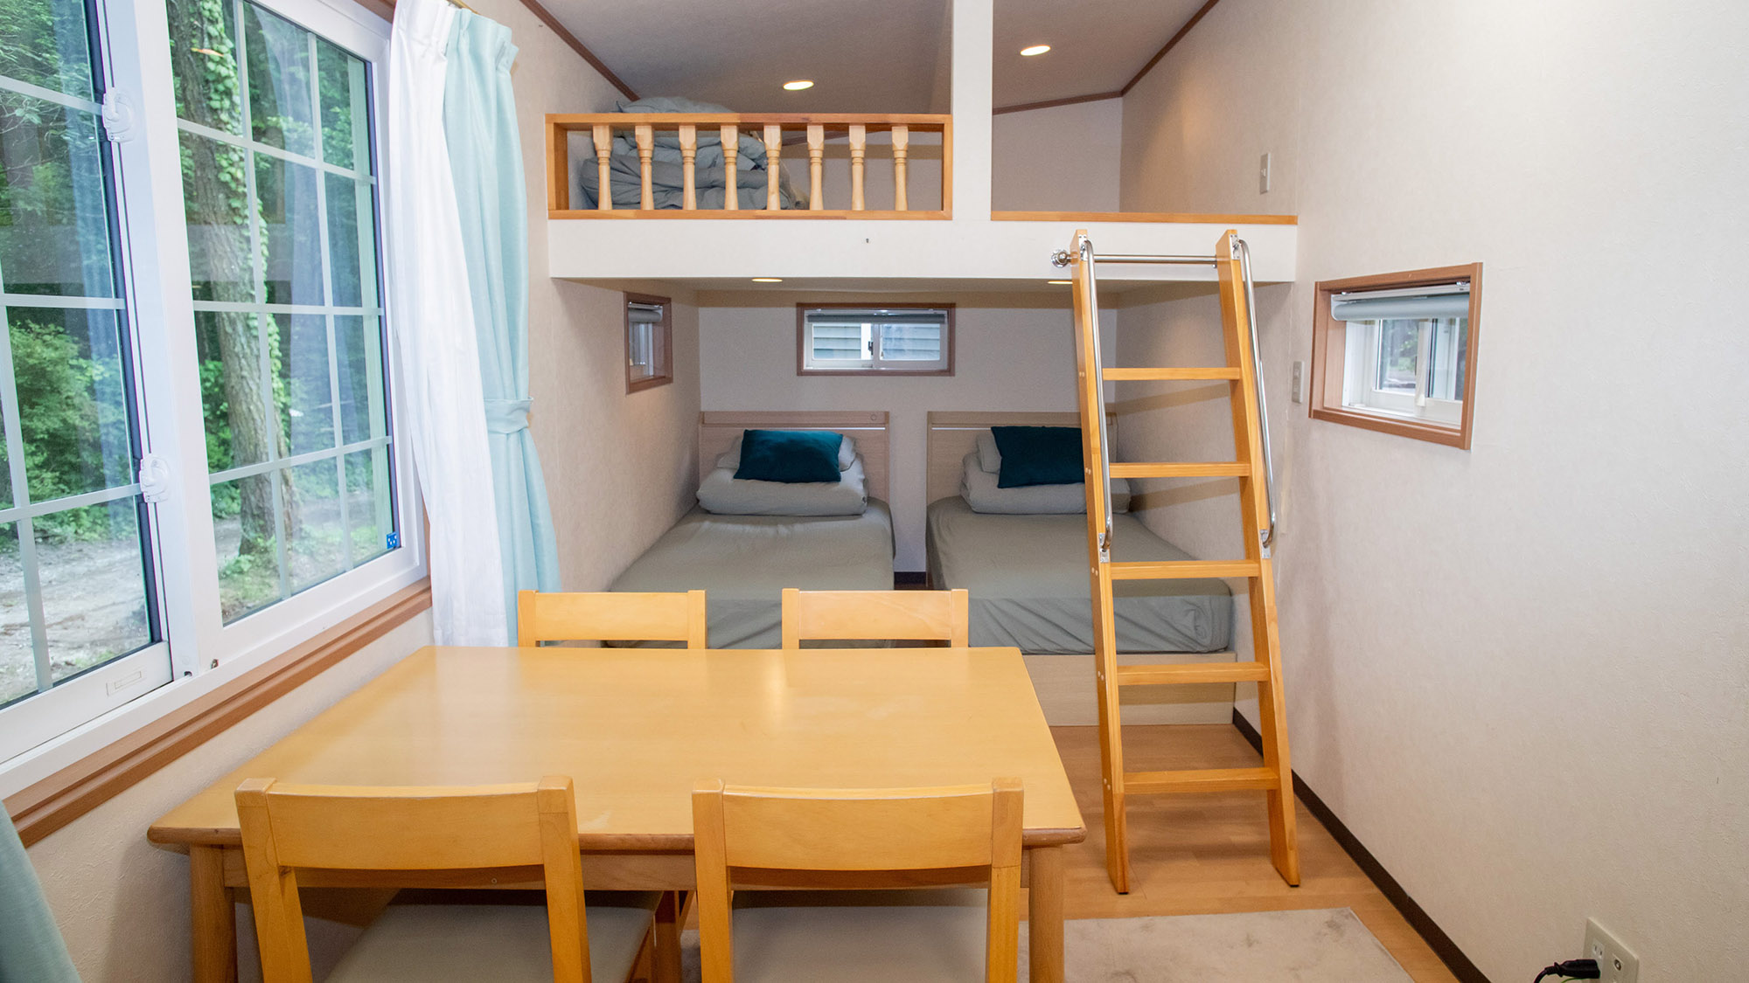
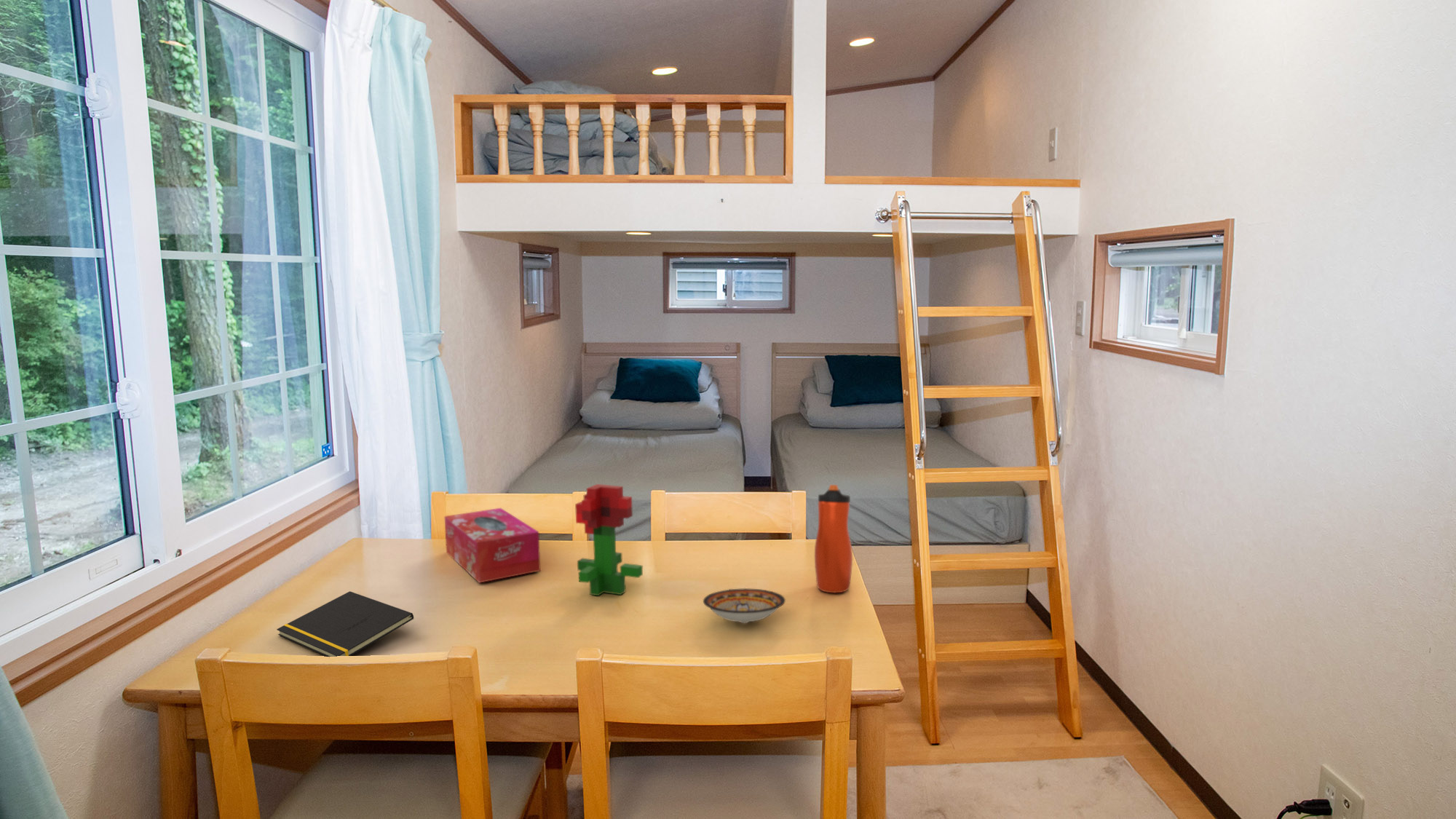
+ tissue box [443,507,541,584]
+ bowl [703,587,786,624]
+ water bottle [814,484,853,593]
+ notepad [276,590,414,657]
+ plant [574,483,644,596]
